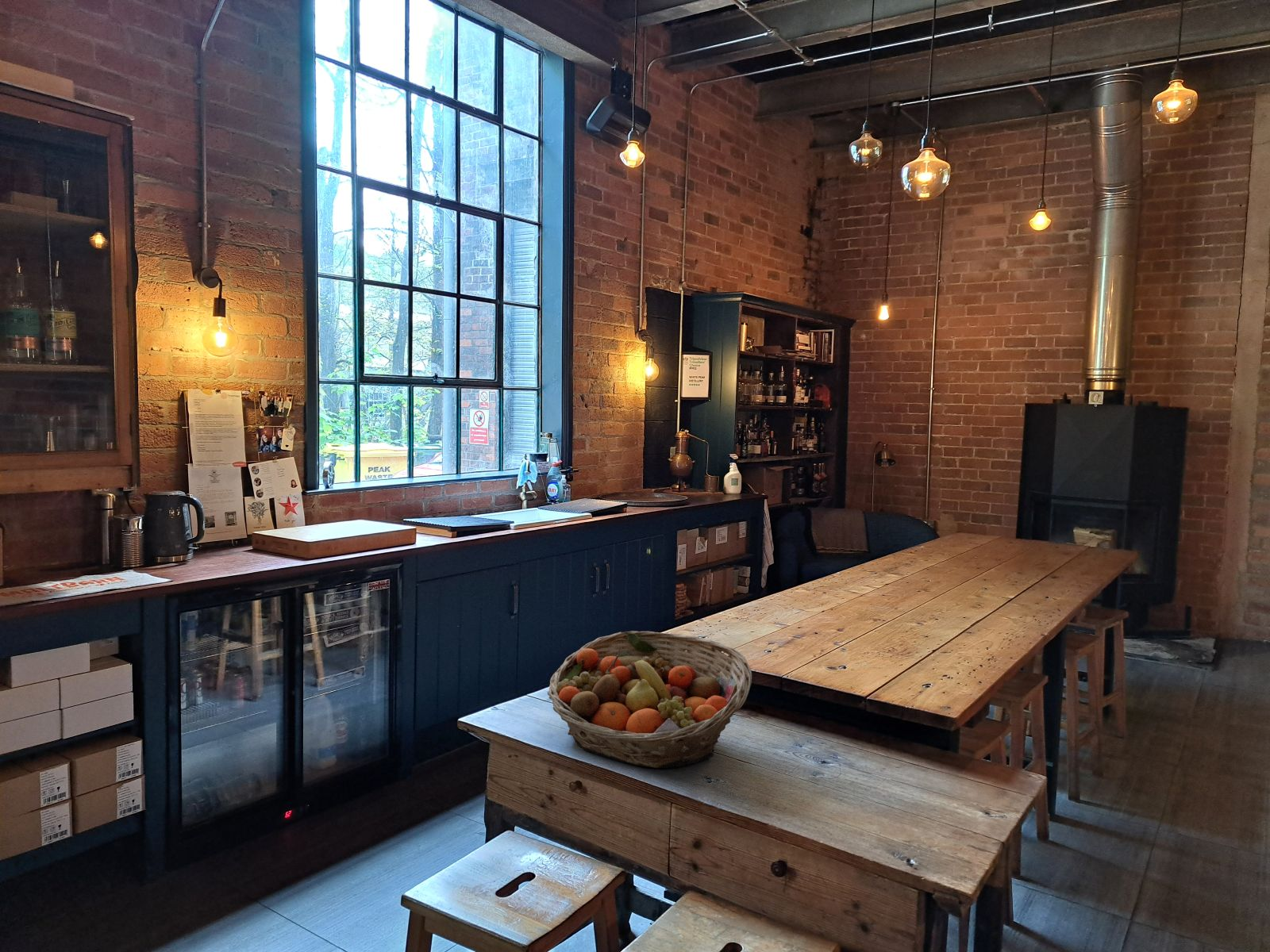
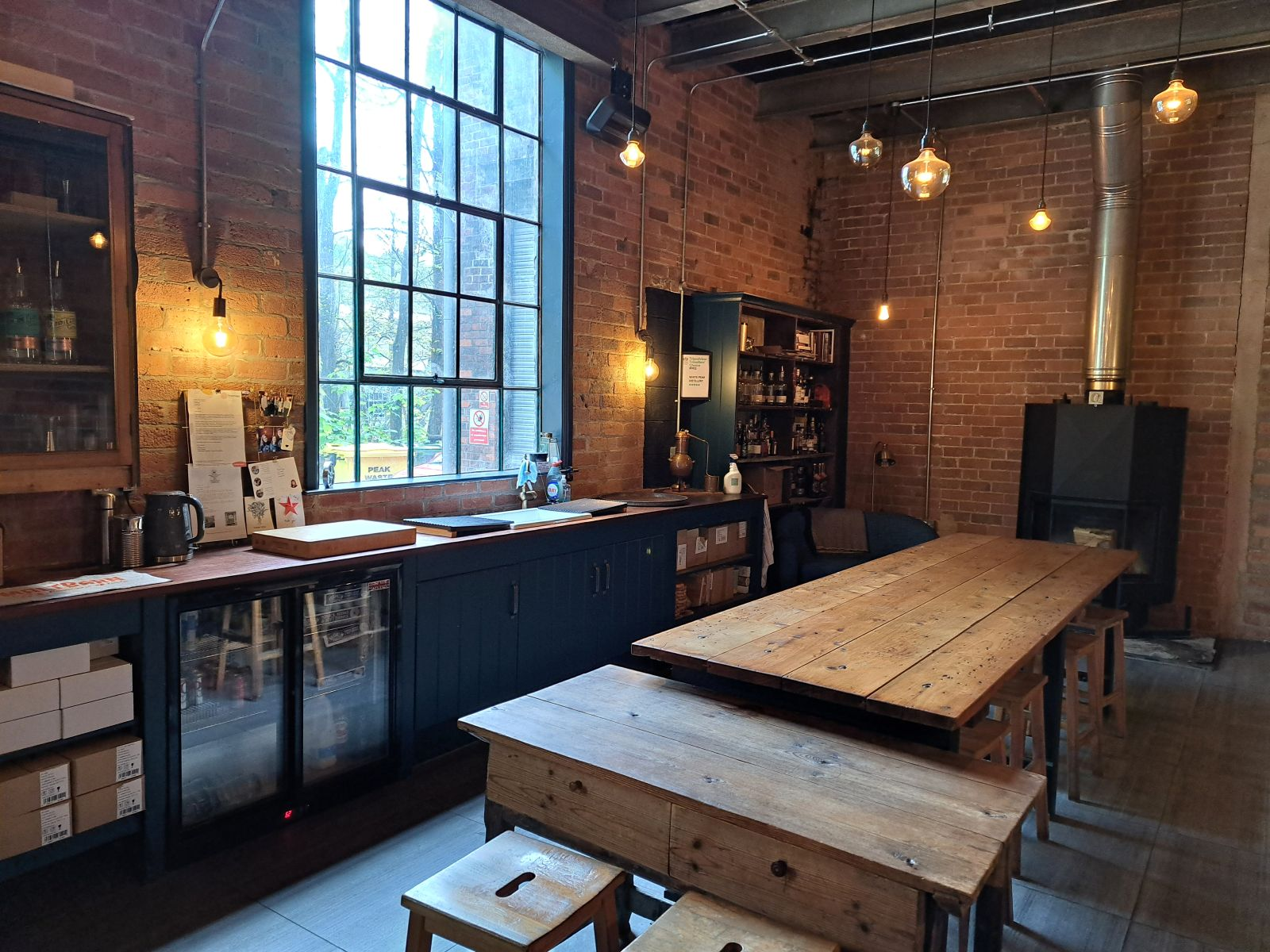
- fruit basket [547,630,752,769]
